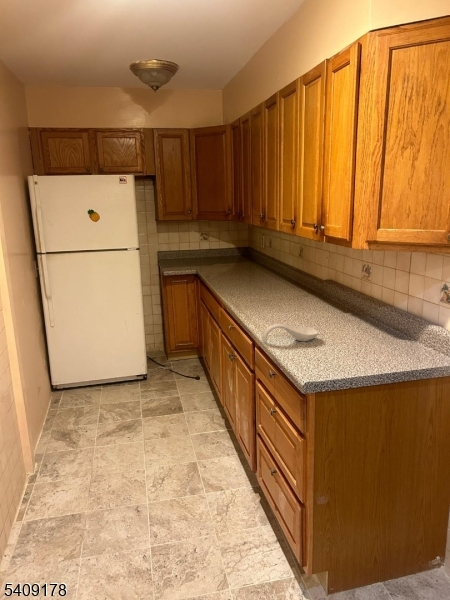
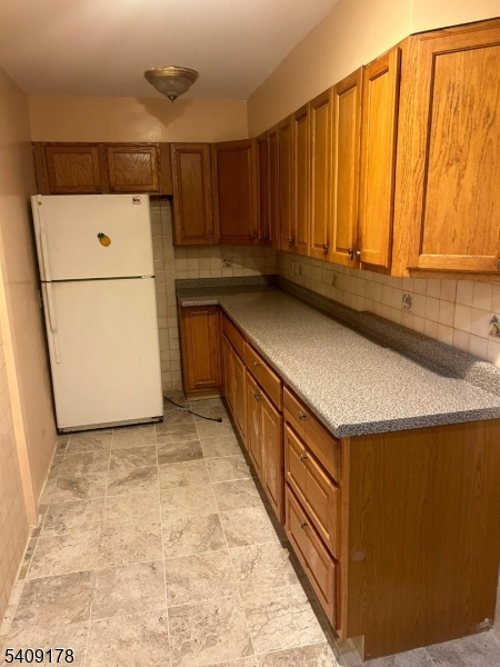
- spoon rest [261,323,319,344]
